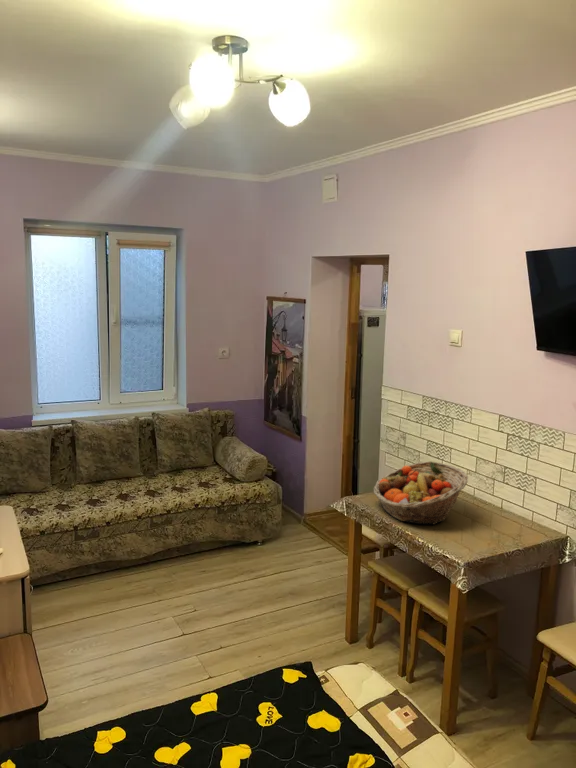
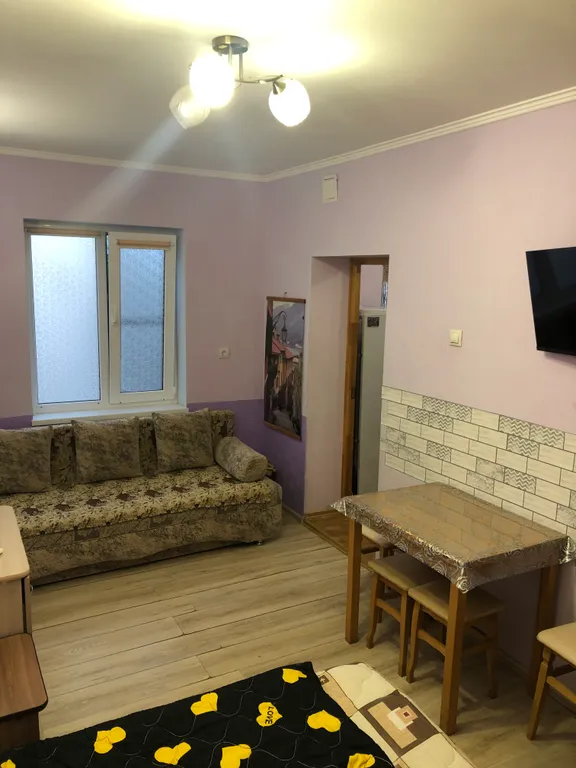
- fruit basket [372,460,469,526]
